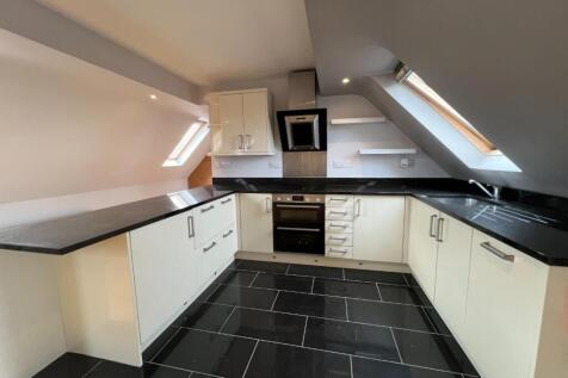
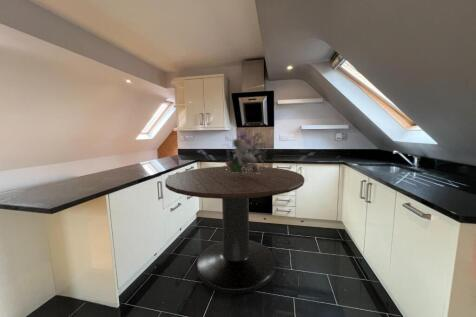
+ dining table [164,165,305,295]
+ bouquet [223,120,266,176]
